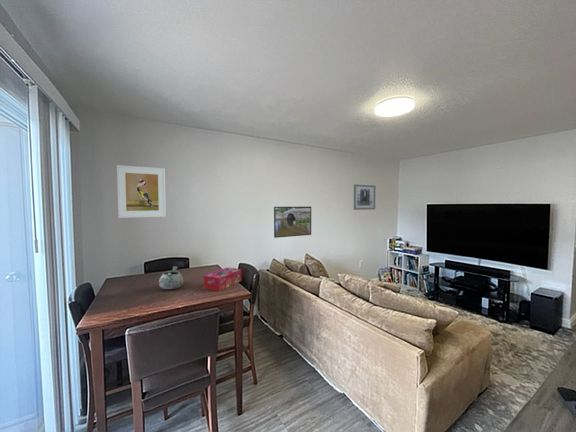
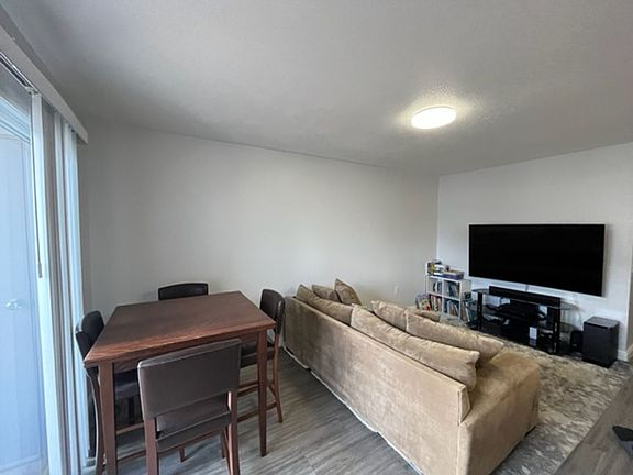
- tissue box [202,266,243,292]
- bowl [158,265,184,290]
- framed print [273,206,312,239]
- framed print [116,164,167,219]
- wall art [353,183,376,211]
